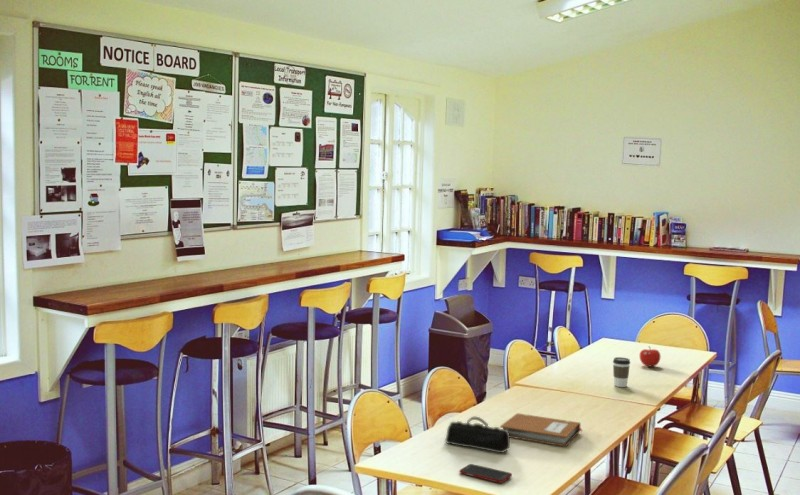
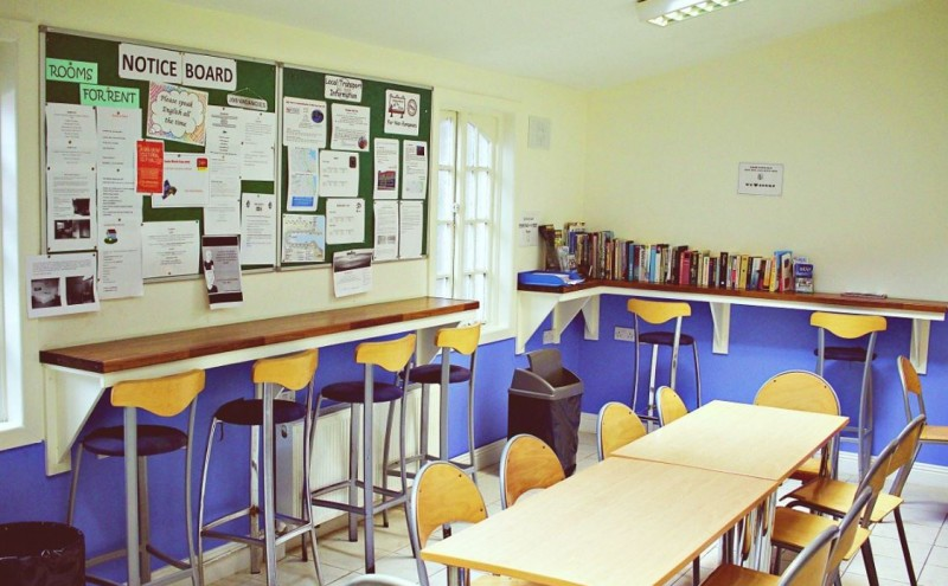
- notebook [499,412,583,448]
- cell phone [459,463,513,484]
- fruit [639,345,661,367]
- coffee cup [612,356,631,388]
- pencil case [444,416,511,454]
